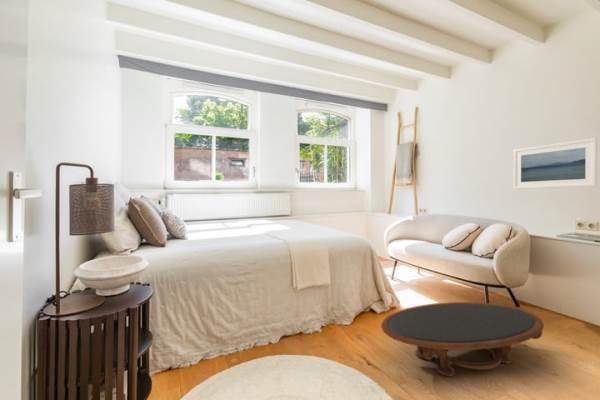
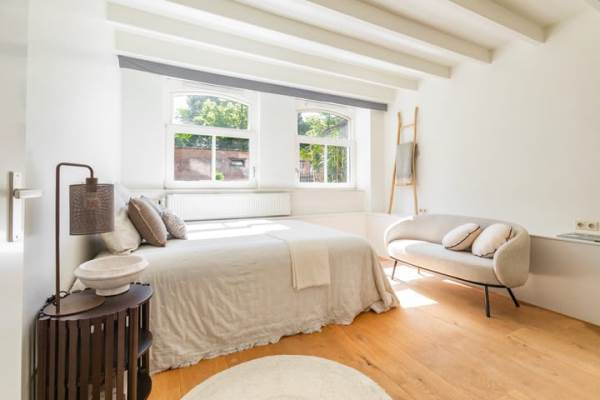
- coffee table [380,301,545,377]
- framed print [512,137,598,190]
